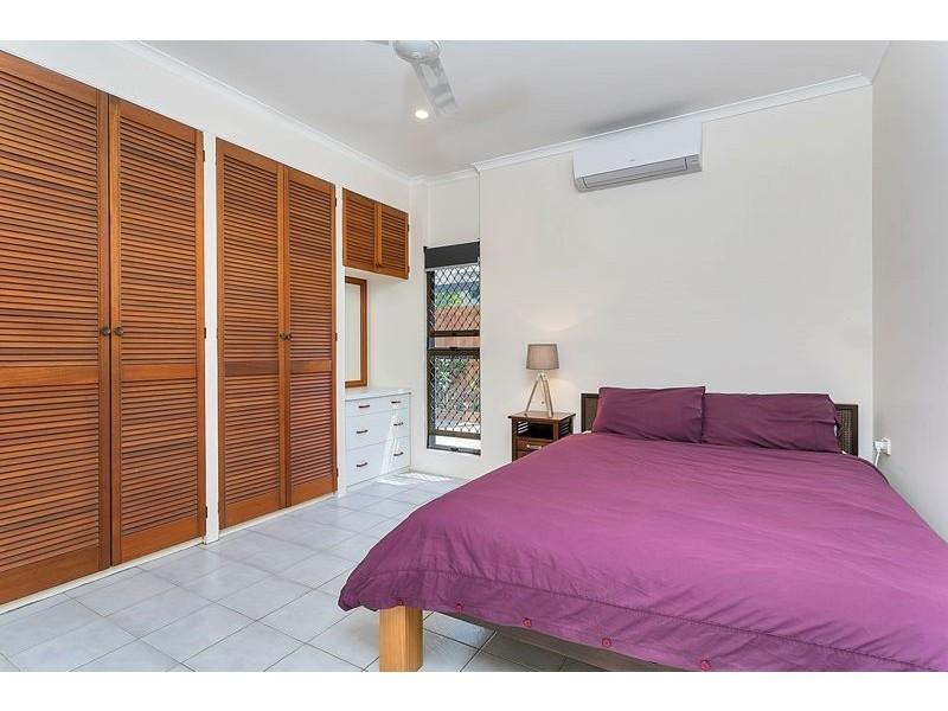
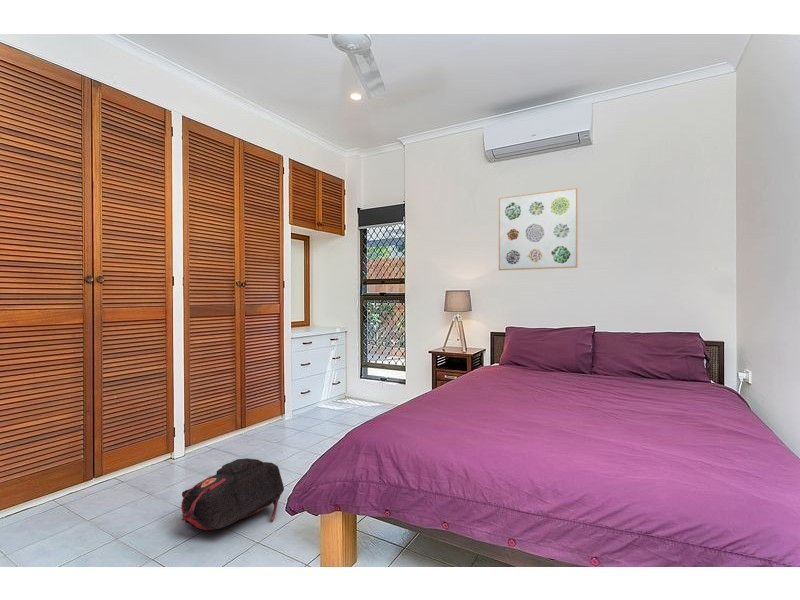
+ wall art [498,187,579,271]
+ backpack [180,457,285,531]
